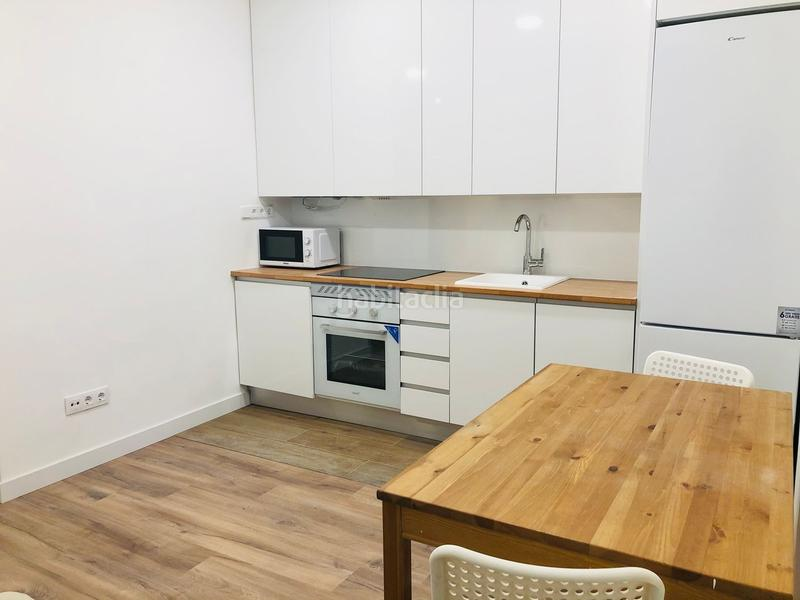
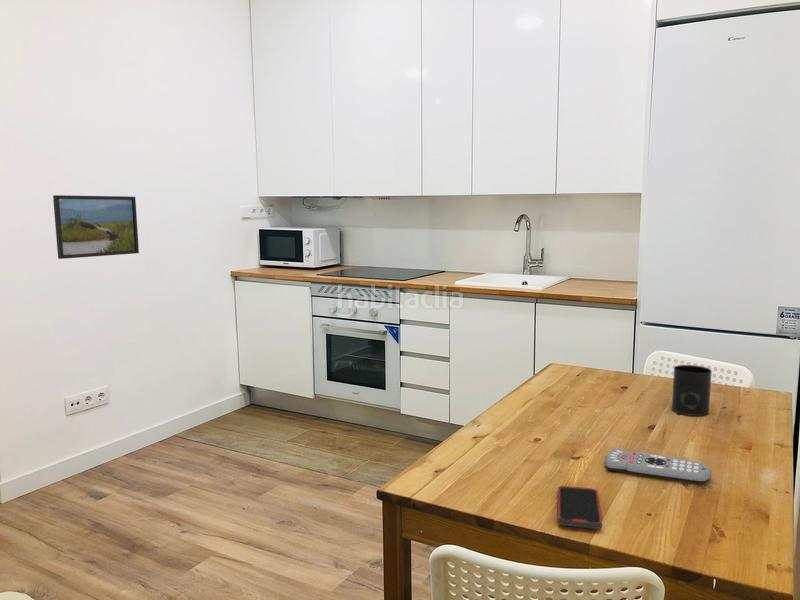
+ remote control [604,448,712,484]
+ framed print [52,194,140,260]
+ smartphone [557,485,603,530]
+ mug [671,364,713,417]
